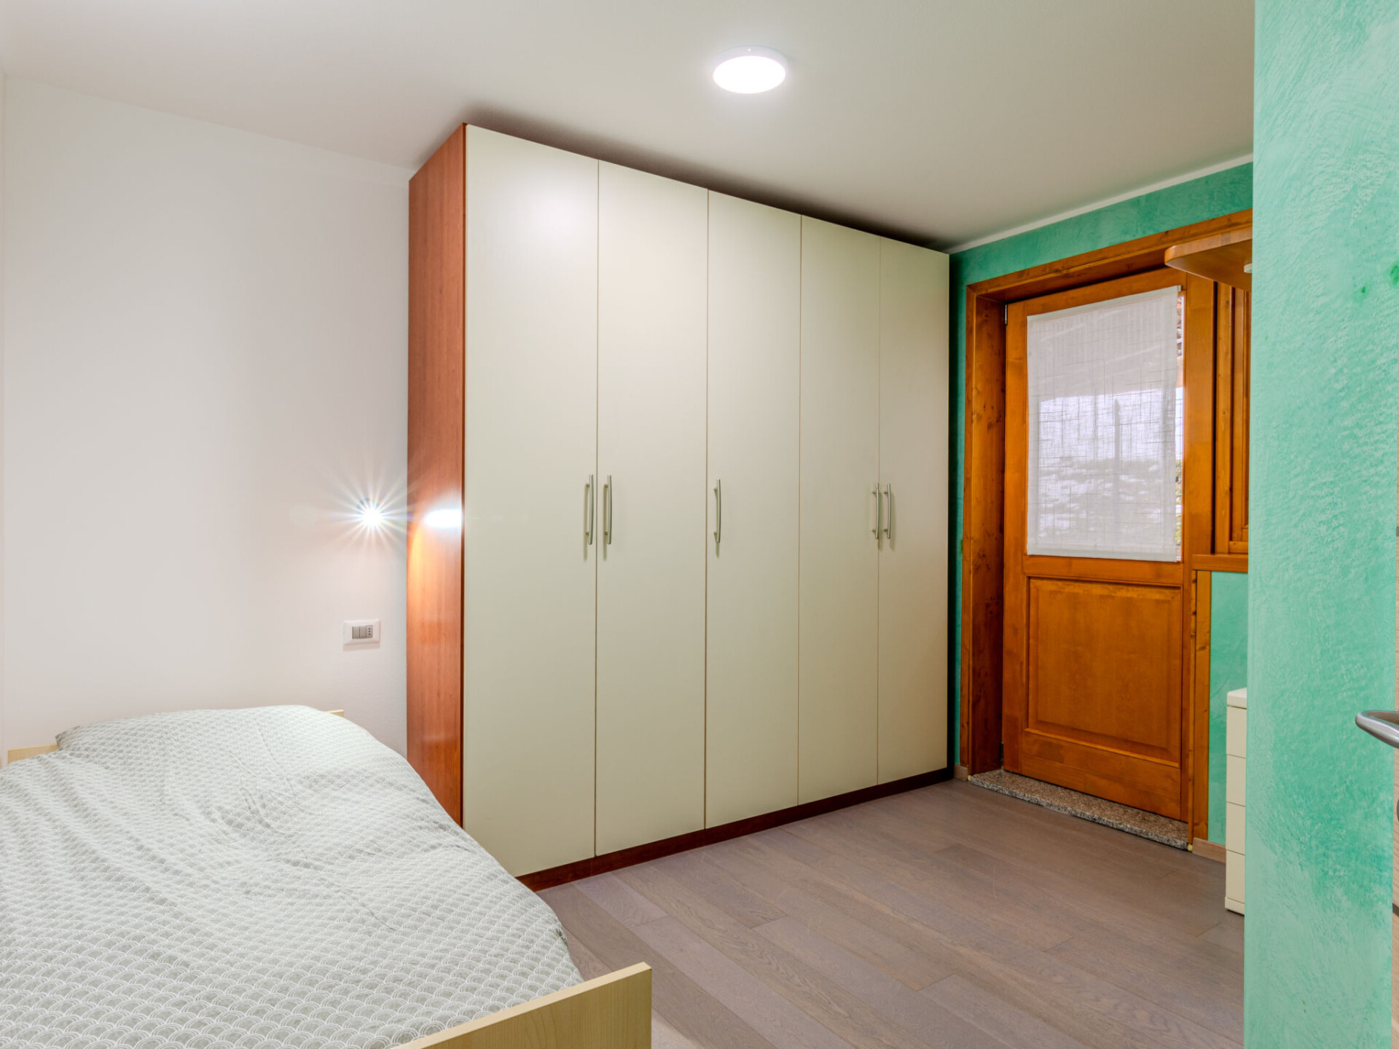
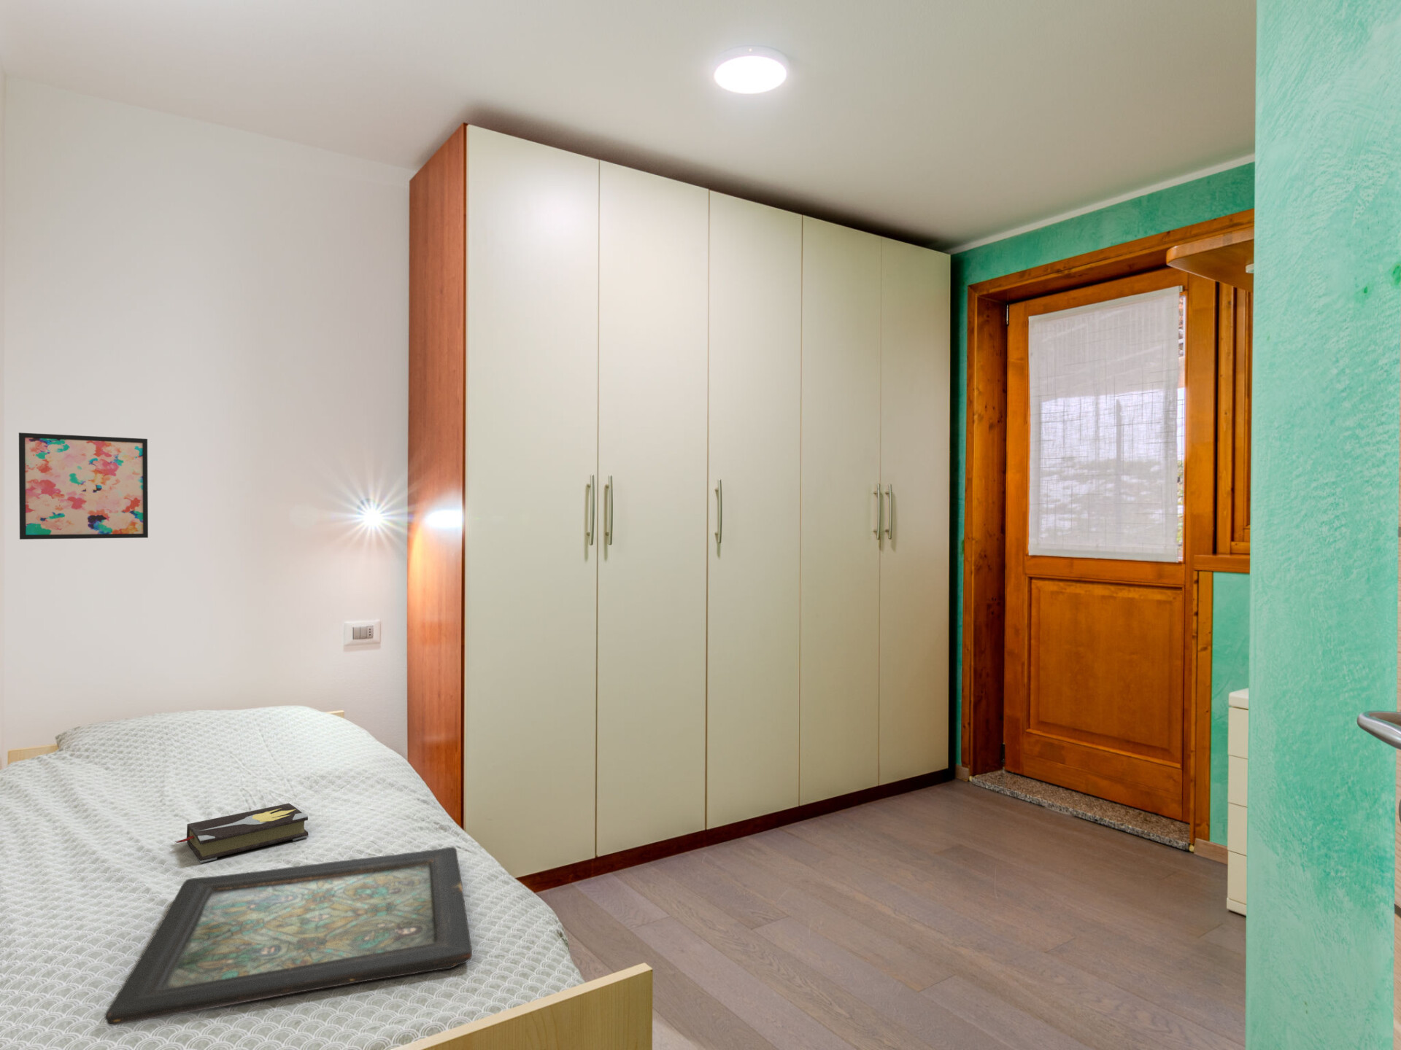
+ tray [104,847,473,1026]
+ wall art [19,431,149,540]
+ hardback book [173,803,309,864]
